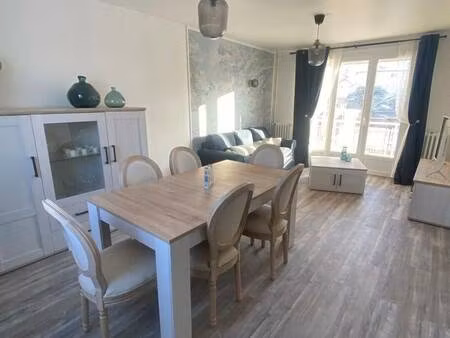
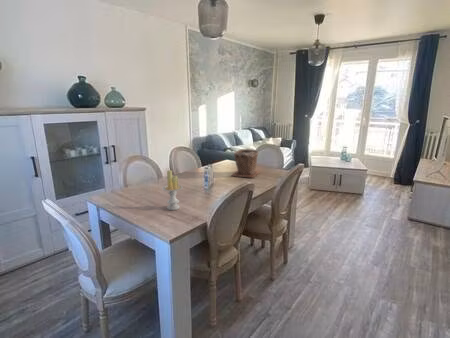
+ candle [161,169,184,211]
+ plant pot [230,148,260,178]
